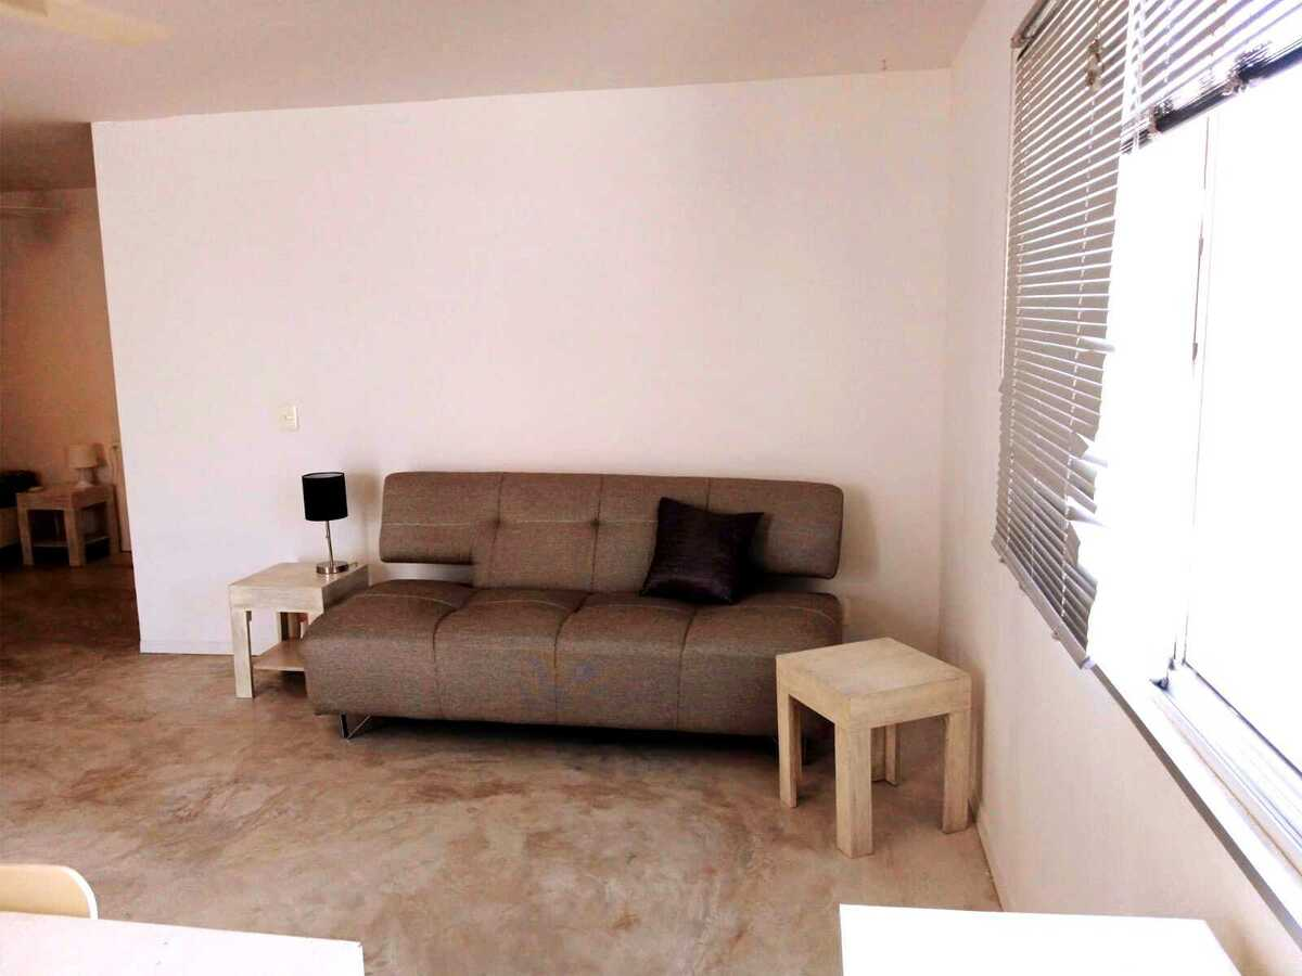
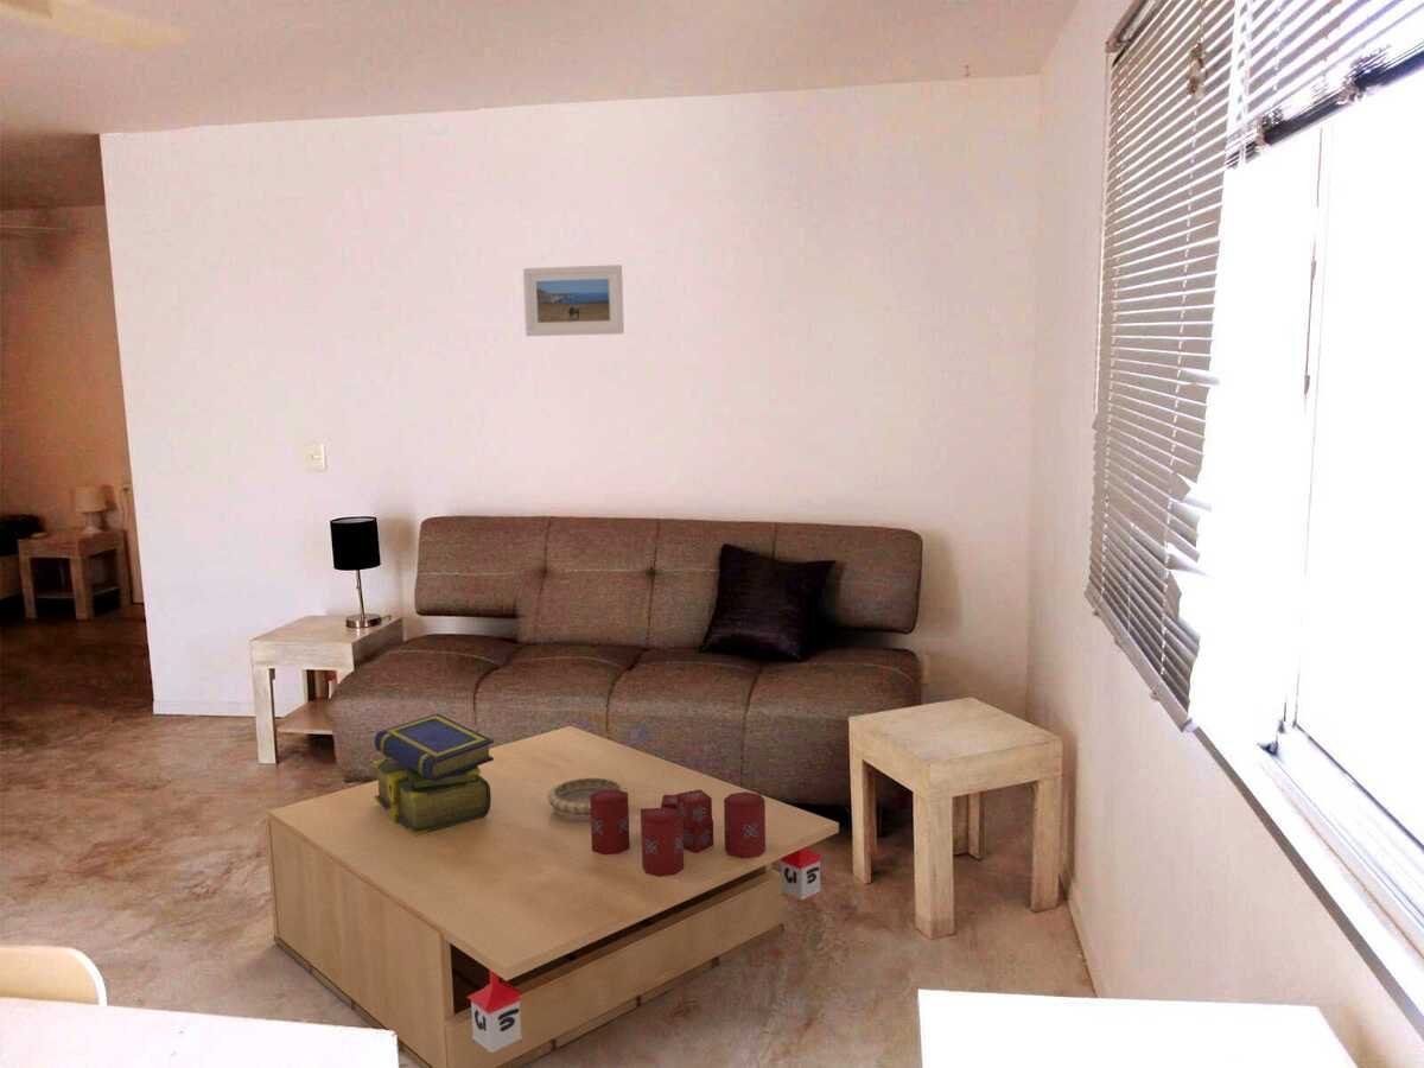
+ decorative bowl [547,777,628,821]
+ candle [590,789,765,877]
+ stack of books [371,712,495,837]
+ coffee table [263,725,840,1068]
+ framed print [522,263,625,337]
